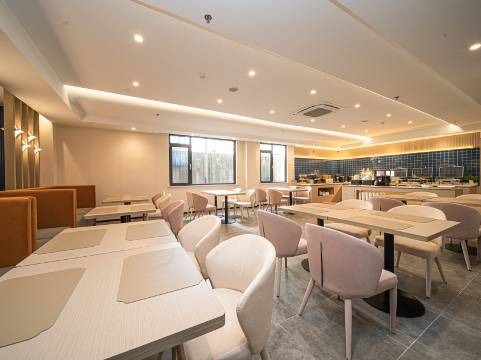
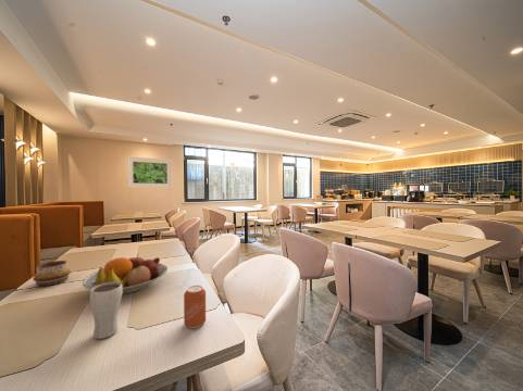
+ can [183,285,207,329]
+ fruit bowl [82,253,169,295]
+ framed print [127,155,173,189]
+ decorative bowl [33,260,72,287]
+ drinking glass [89,282,123,340]
